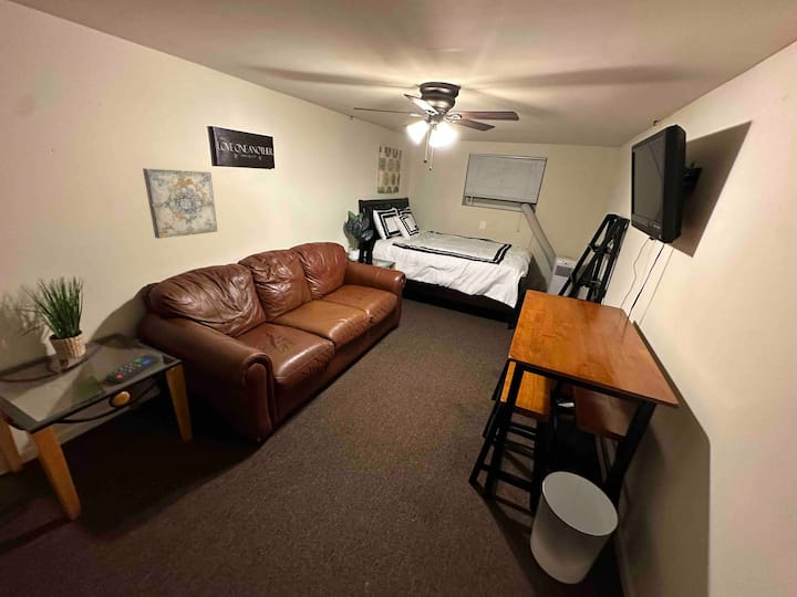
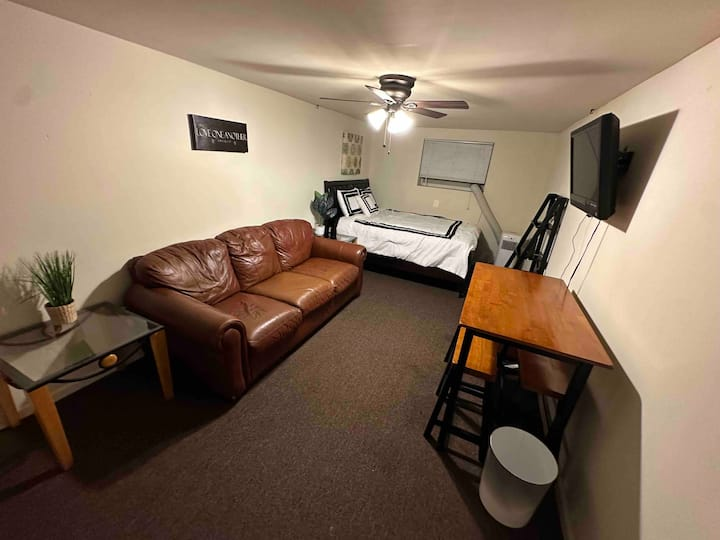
- wall art [142,167,218,240]
- remote control [105,354,161,384]
